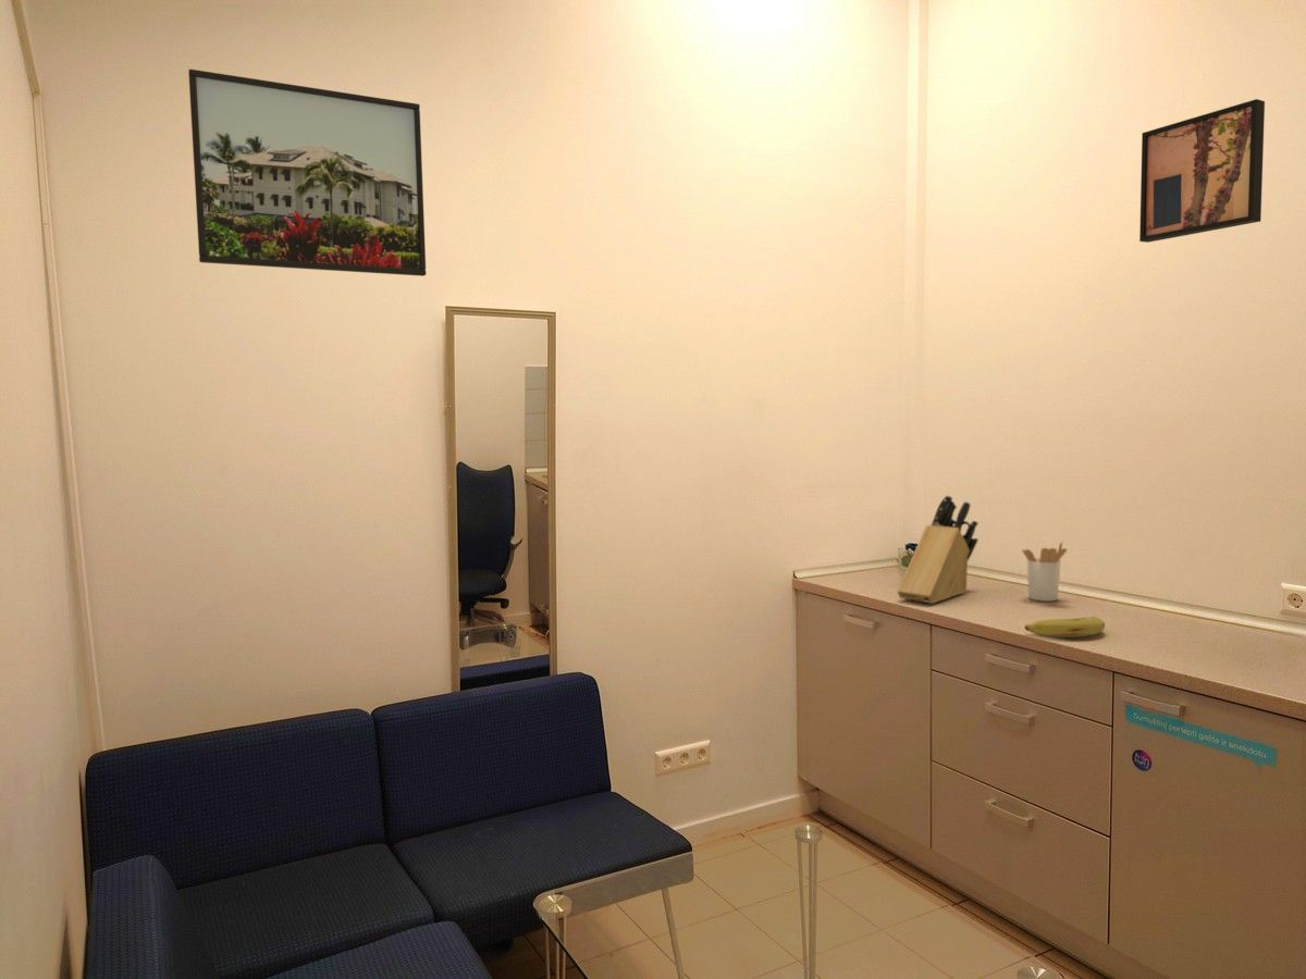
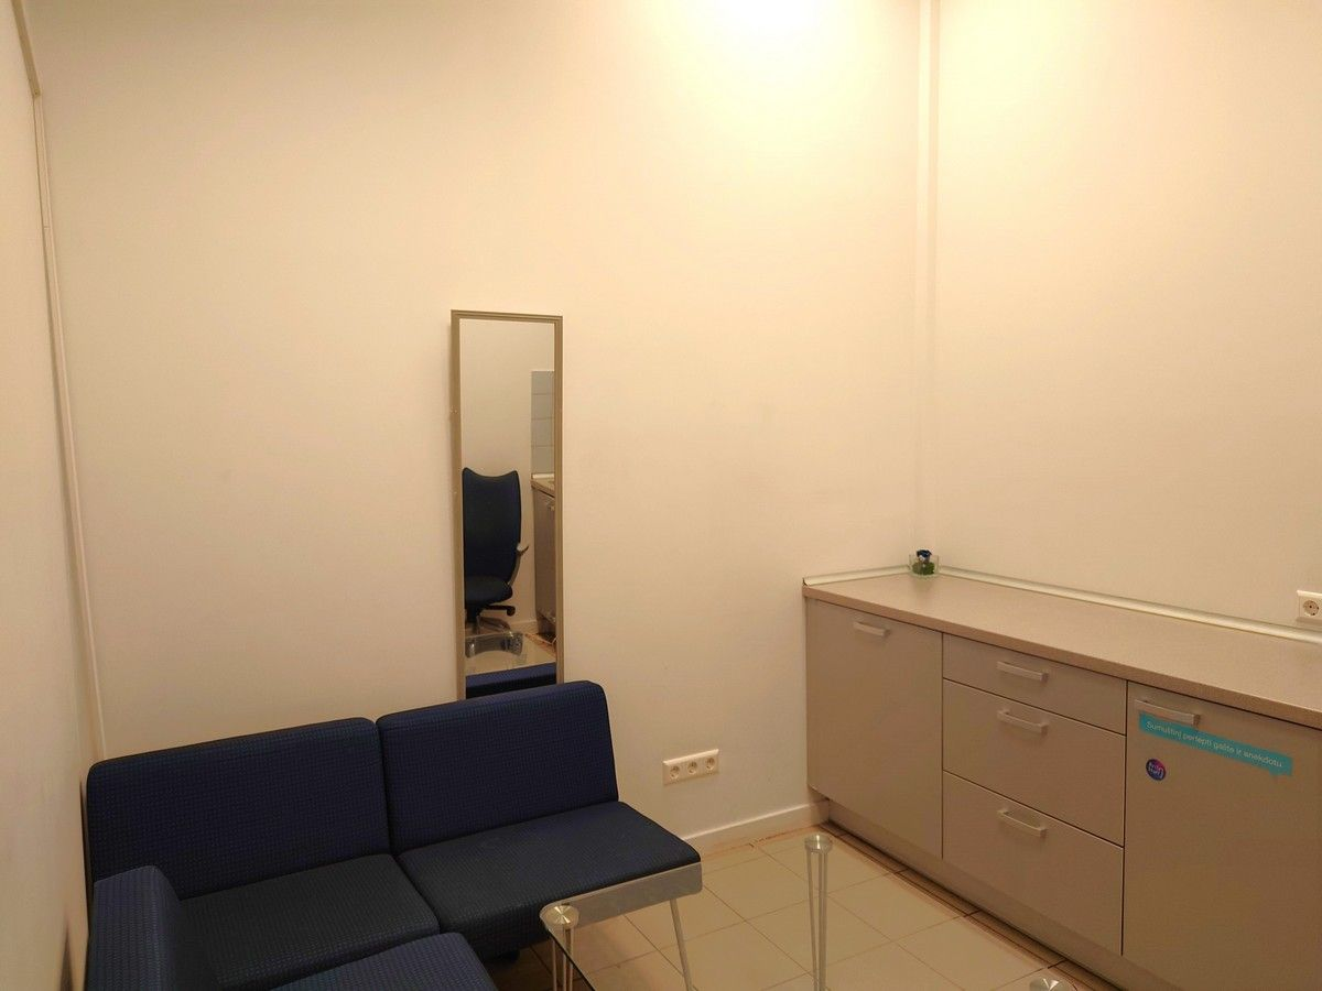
- knife block [897,494,980,605]
- utensil holder [1021,540,1068,603]
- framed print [187,69,427,277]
- wall art [1138,98,1266,244]
- fruit [1024,616,1106,639]
